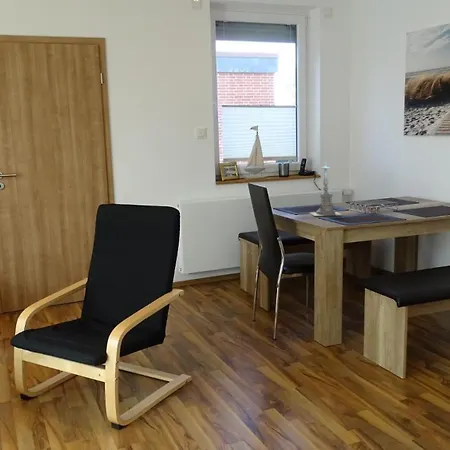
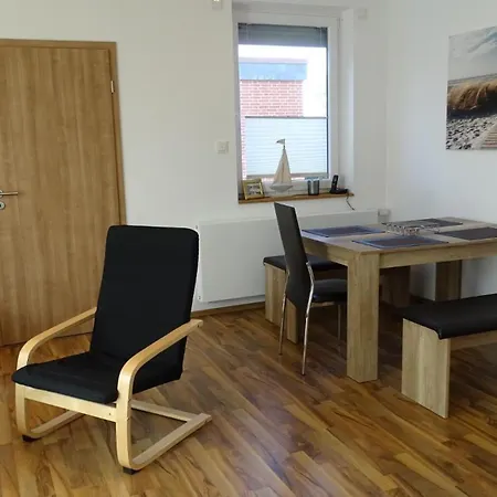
- candle holder [310,163,342,217]
